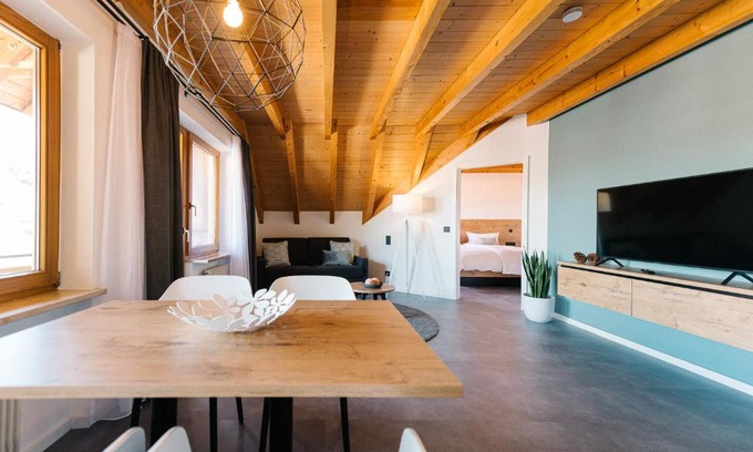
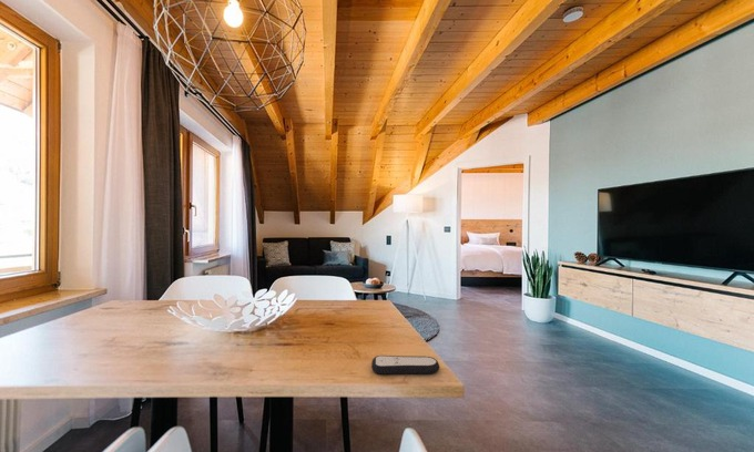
+ remote control [370,355,440,376]
